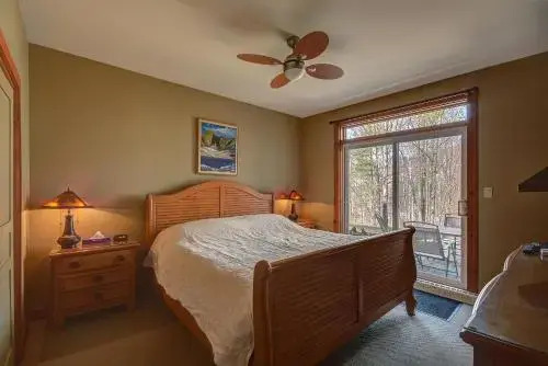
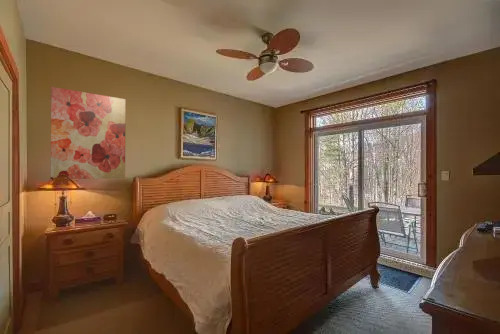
+ wall art [49,86,127,180]
